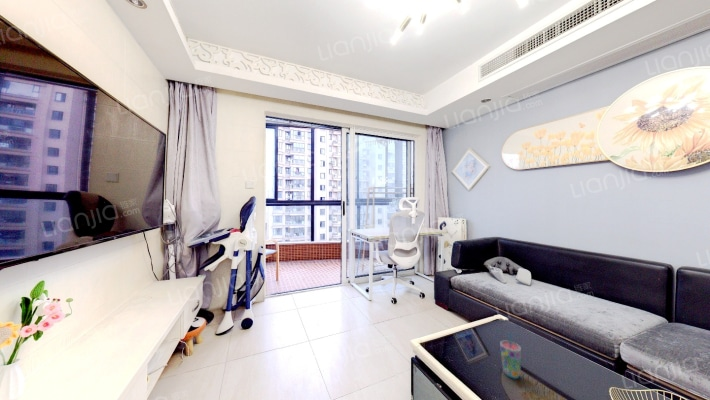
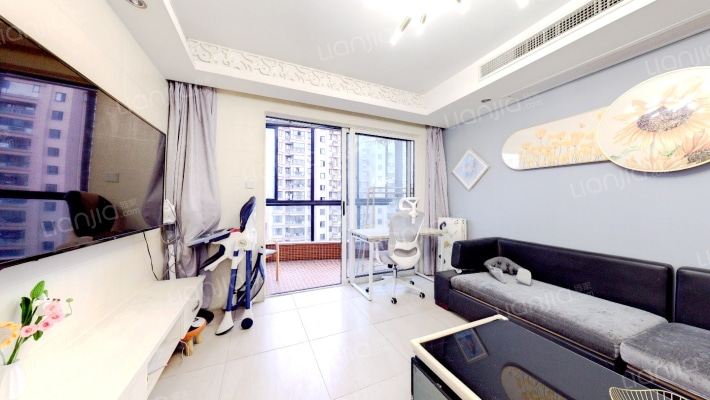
- cup [499,330,522,380]
